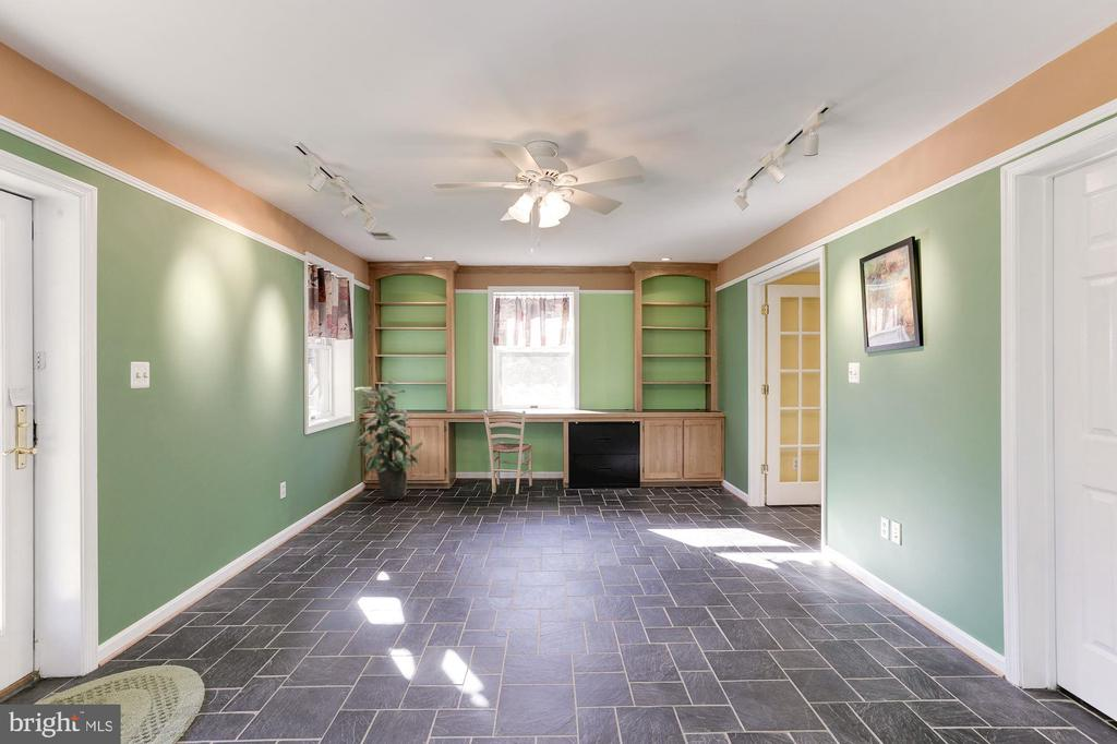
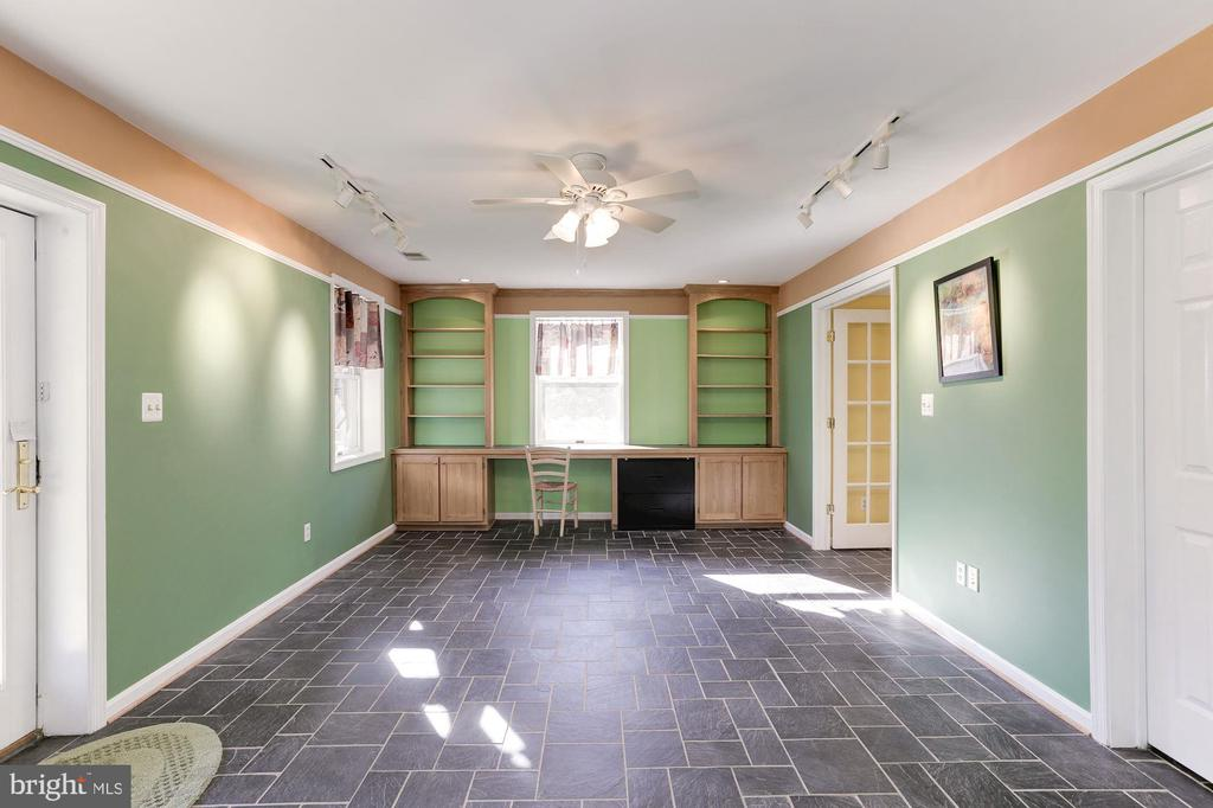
- indoor plant [351,380,423,501]
